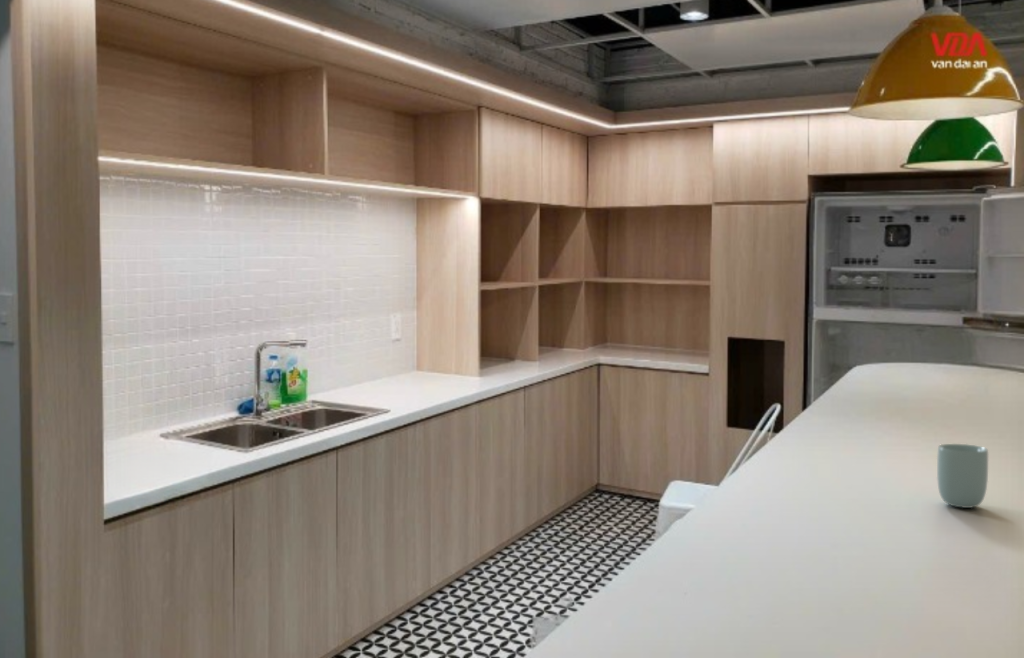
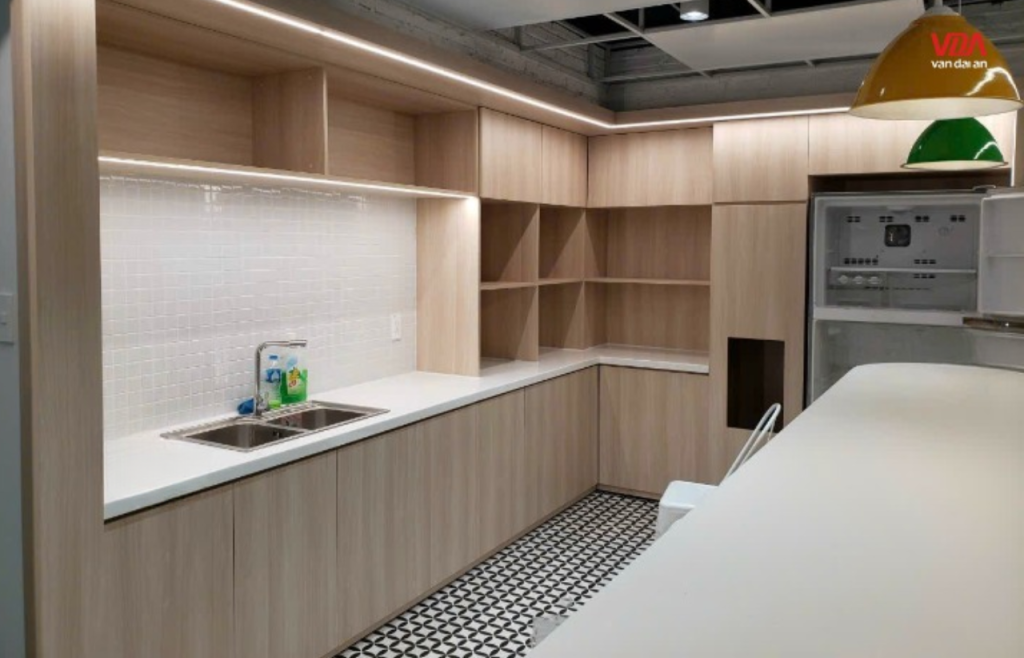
- cup [936,443,989,509]
